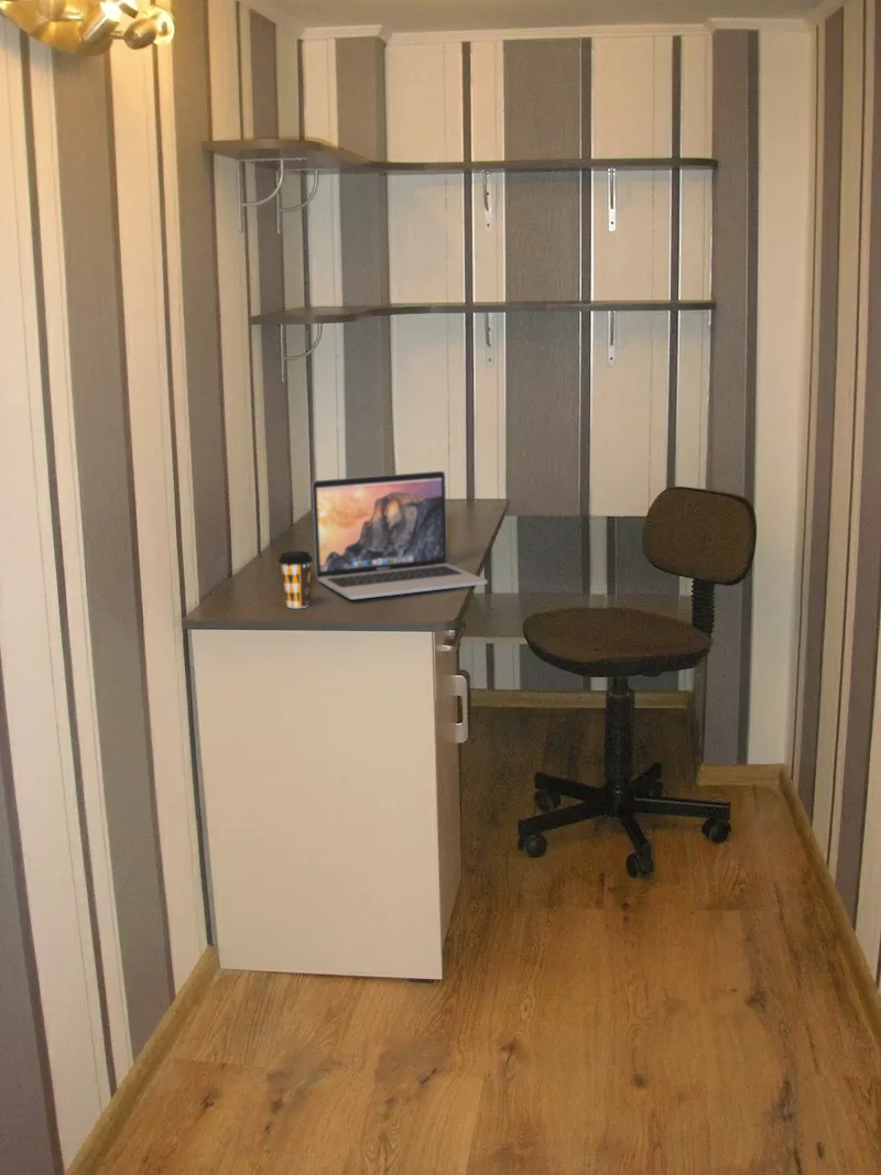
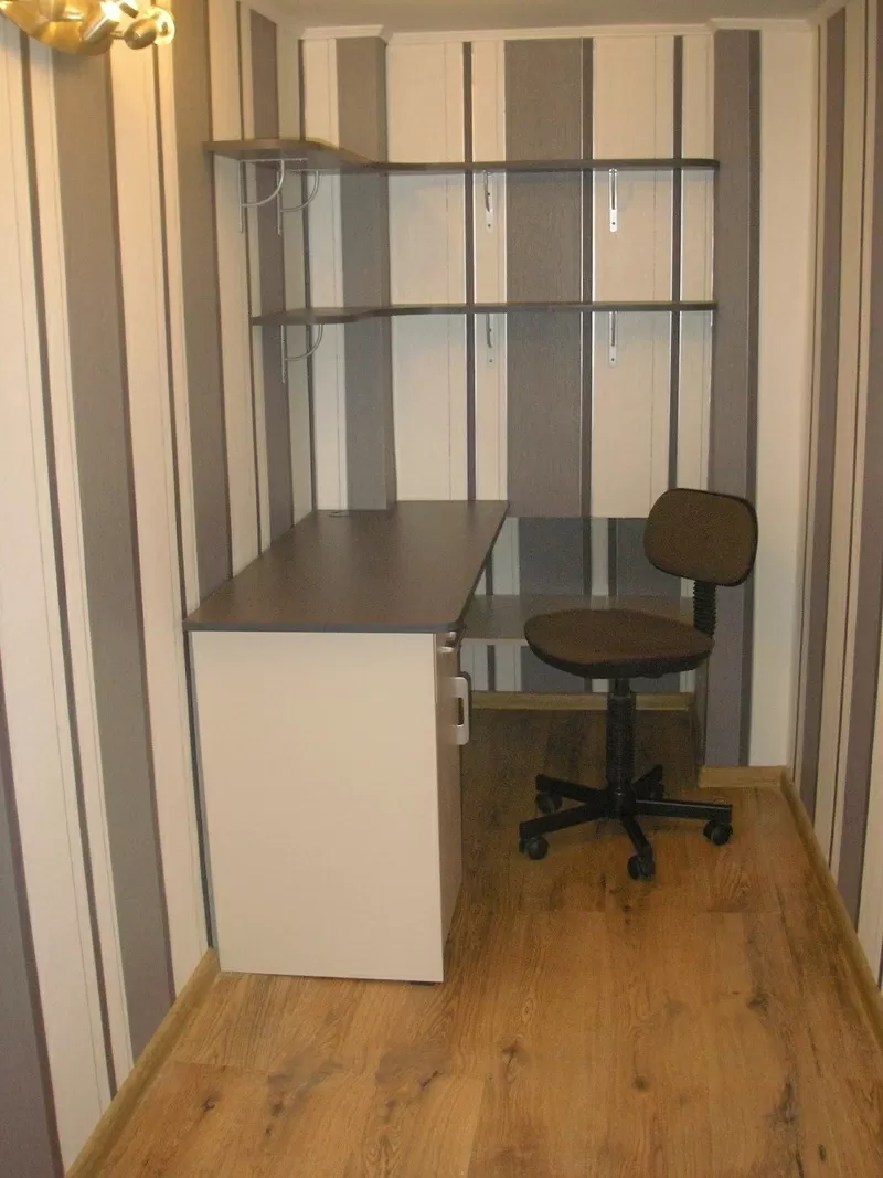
- laptop [312,470,489,600]
- coffee cup [278,550,314,609]
